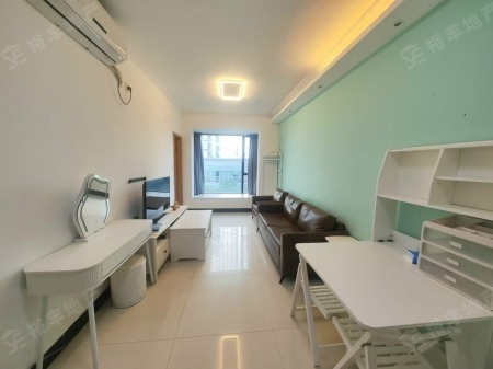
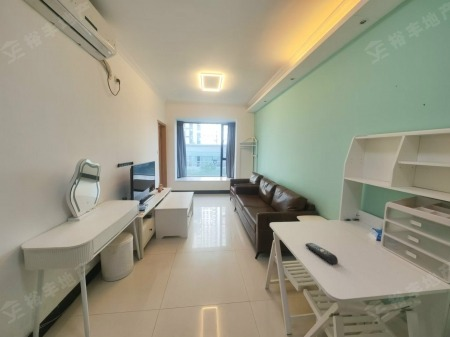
+ remote control [305,242,339,265]
